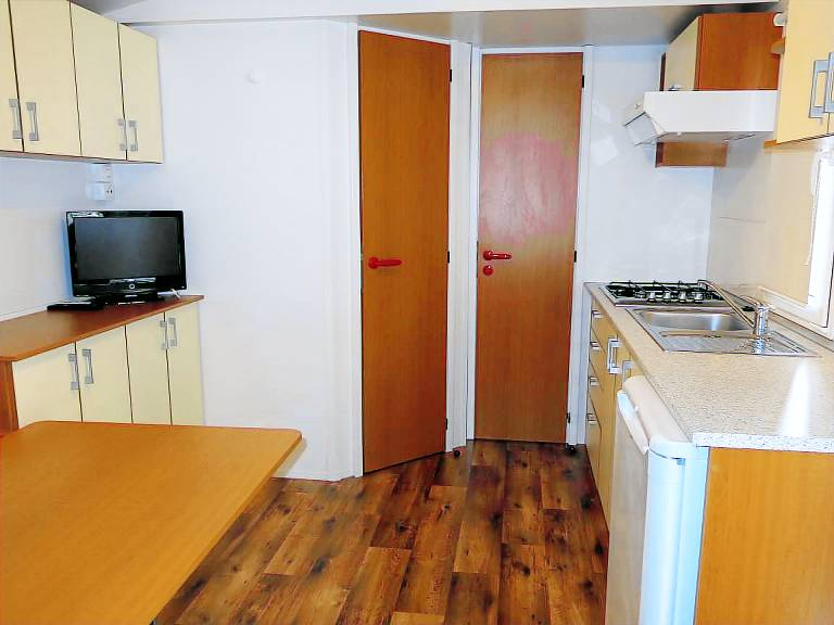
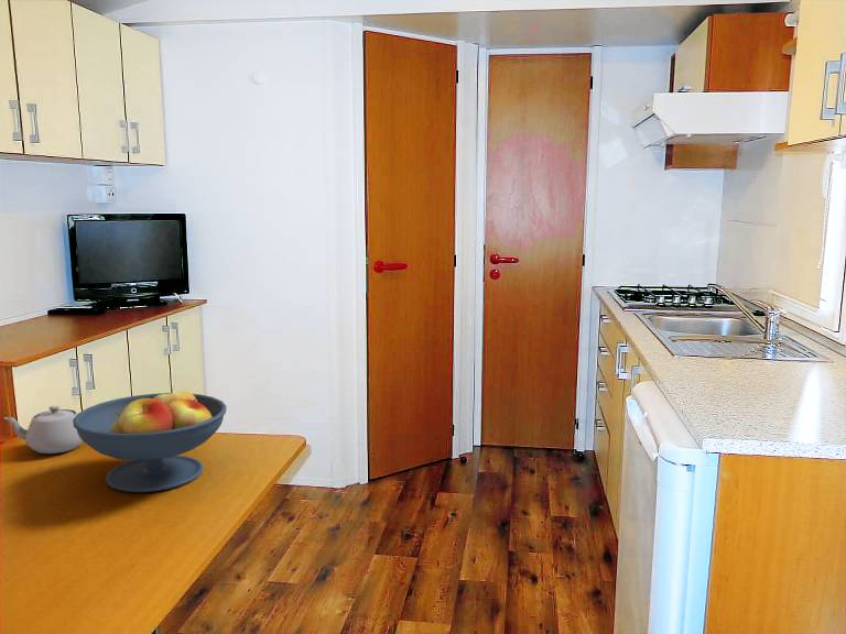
+ fruit bowl [73,385,228,493]
+ teapot [3,405,84,455]
